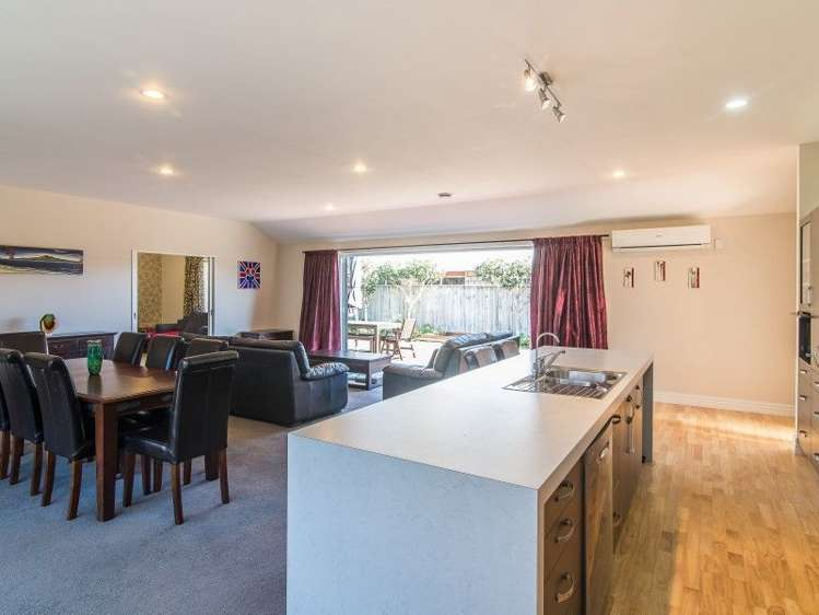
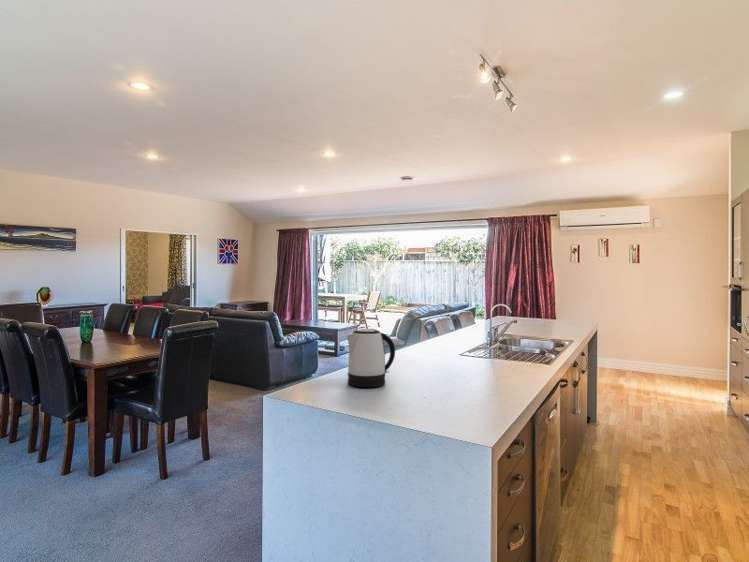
+ kettle [346,328,396,388]
